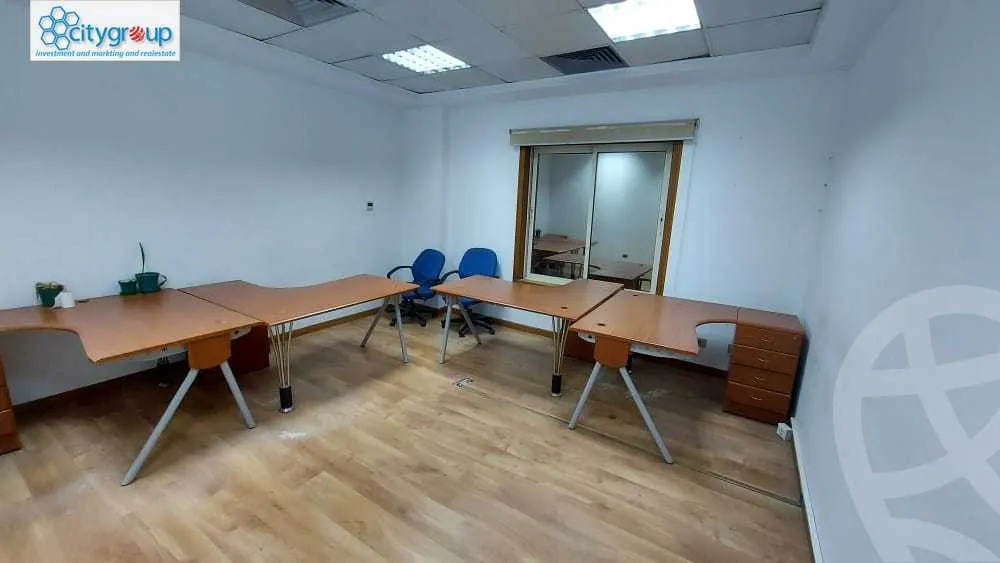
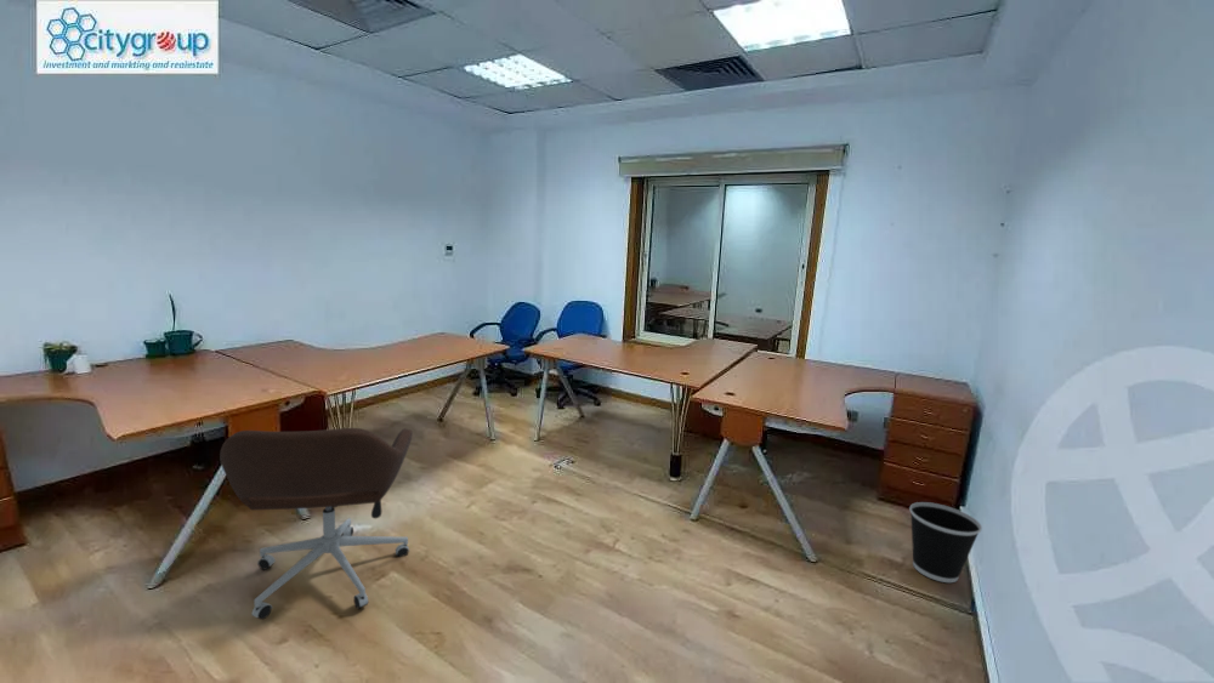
+ office chair [219,427,414,620]
+ wastebasket [908,501,983,584]
